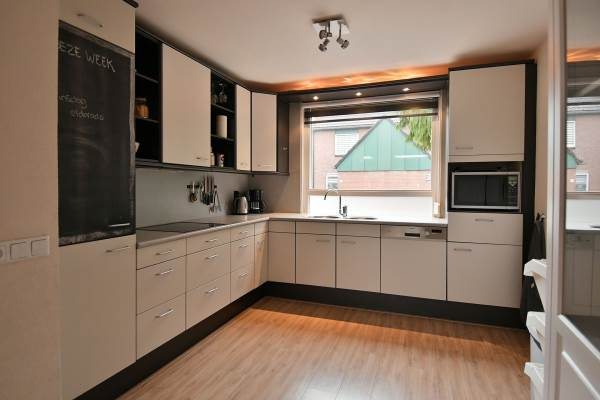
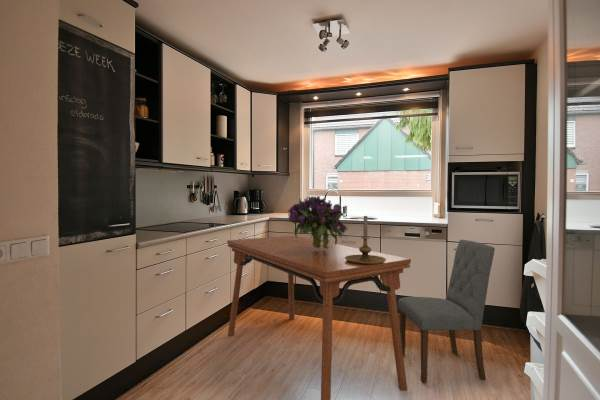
+ candle holder [345,215,386,264]
+ dining table [226,235,412,400]
+ bouquet [287,194,349,250]
+ dining chair [397,239,496,384]
